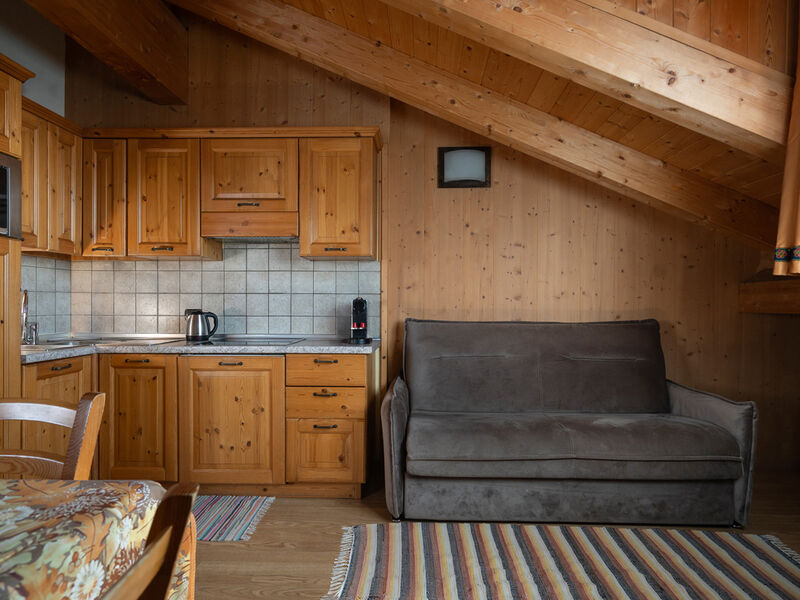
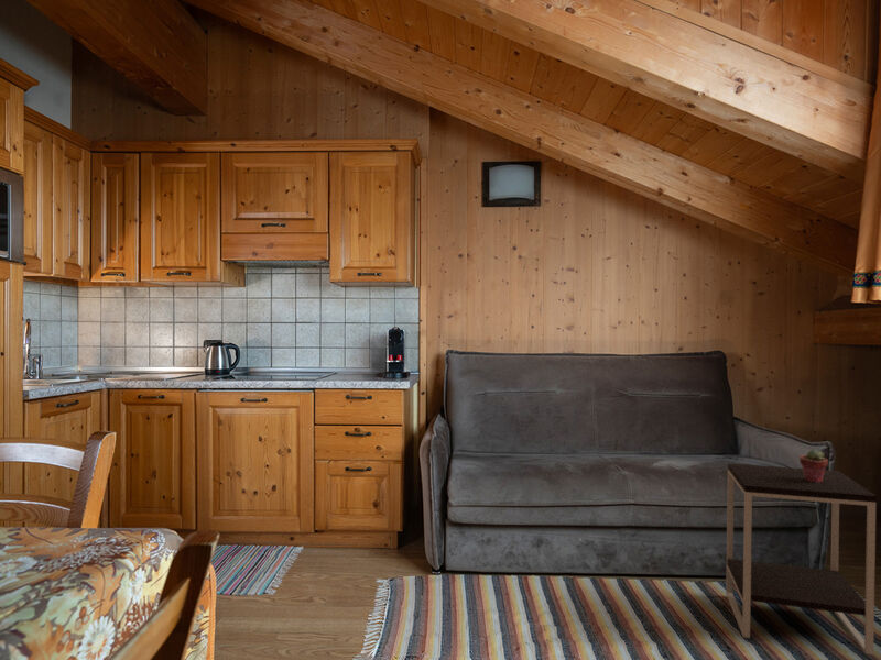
+ potted succulent [798,448,829,483]
+ side table [725,462,877,656]
